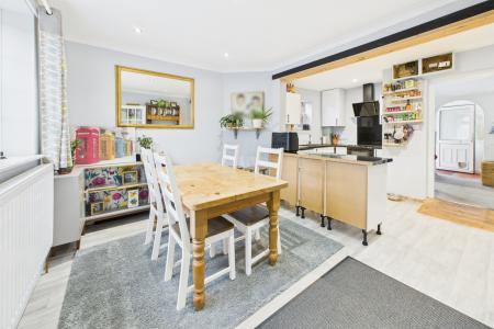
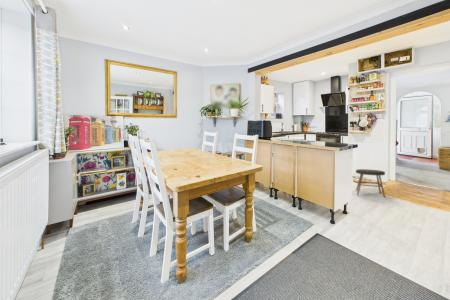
+ stool [355,168,387,199]
